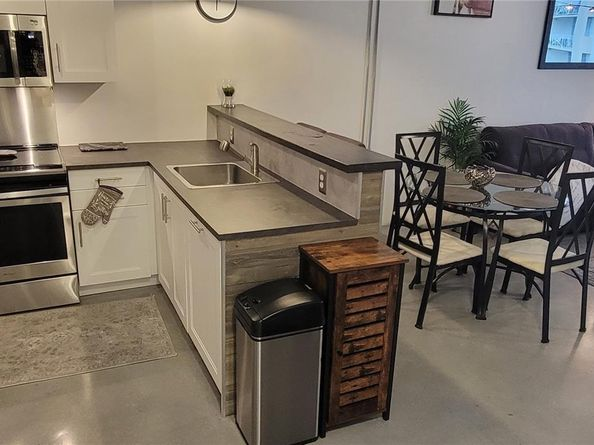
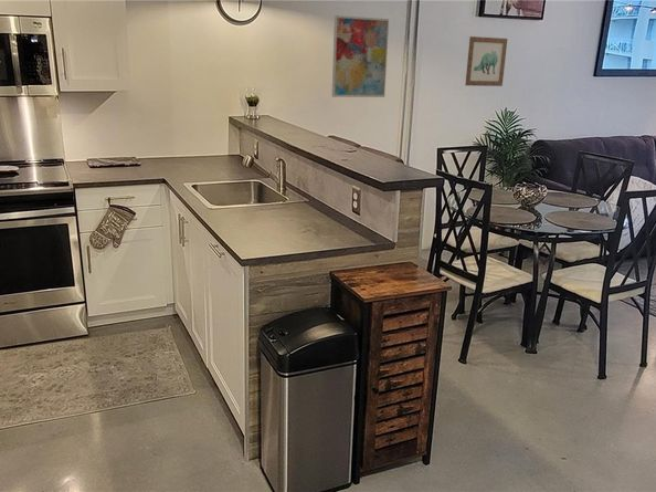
+ wall art [464,35,508,87]
+ wall art [331,14,390,98]
